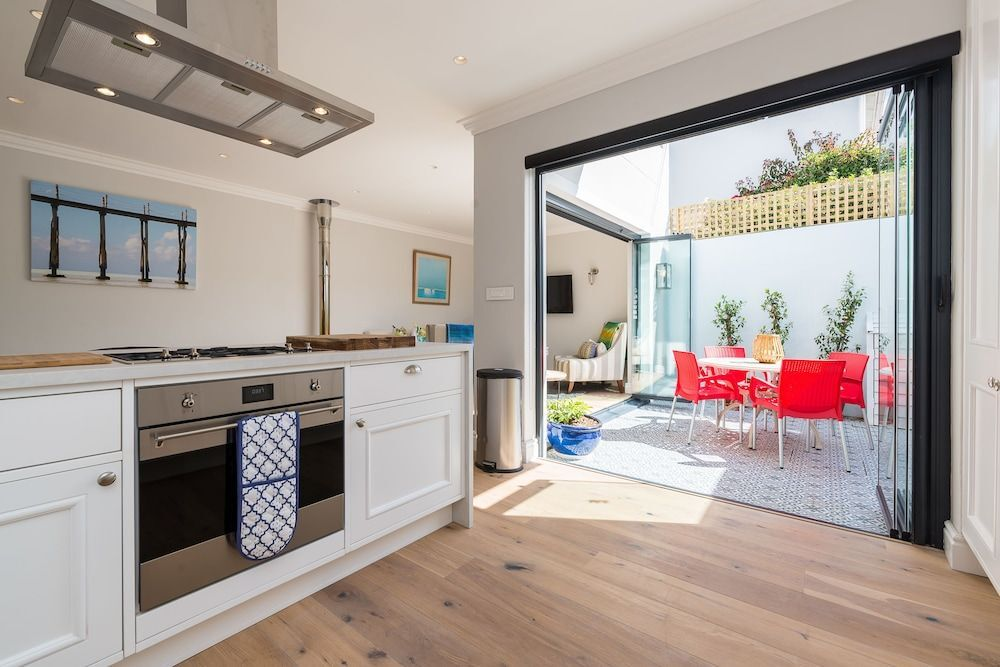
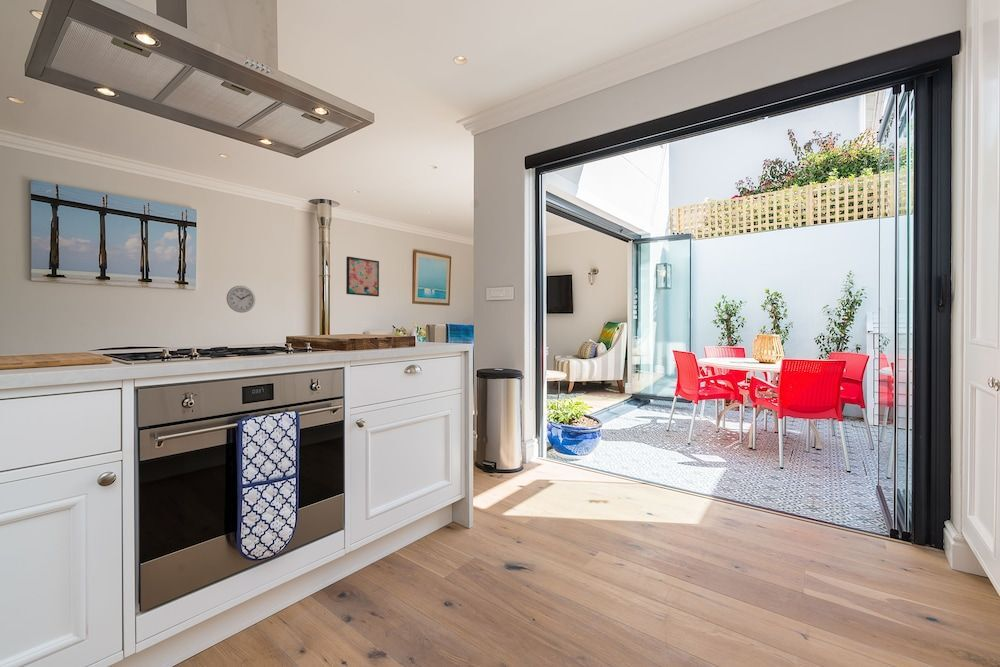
+ wall art [345,256,380,298]
+ wall clock [226,285,256,314]
